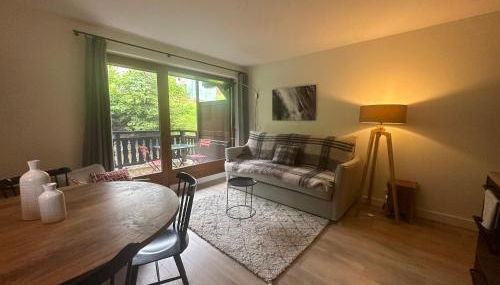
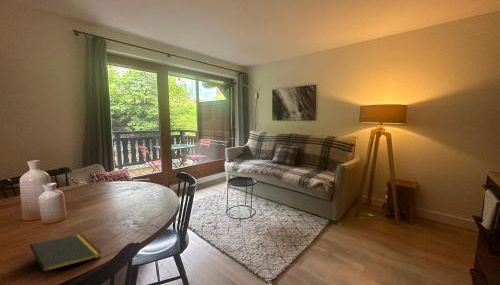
+ notepad [29,233,103,283]
